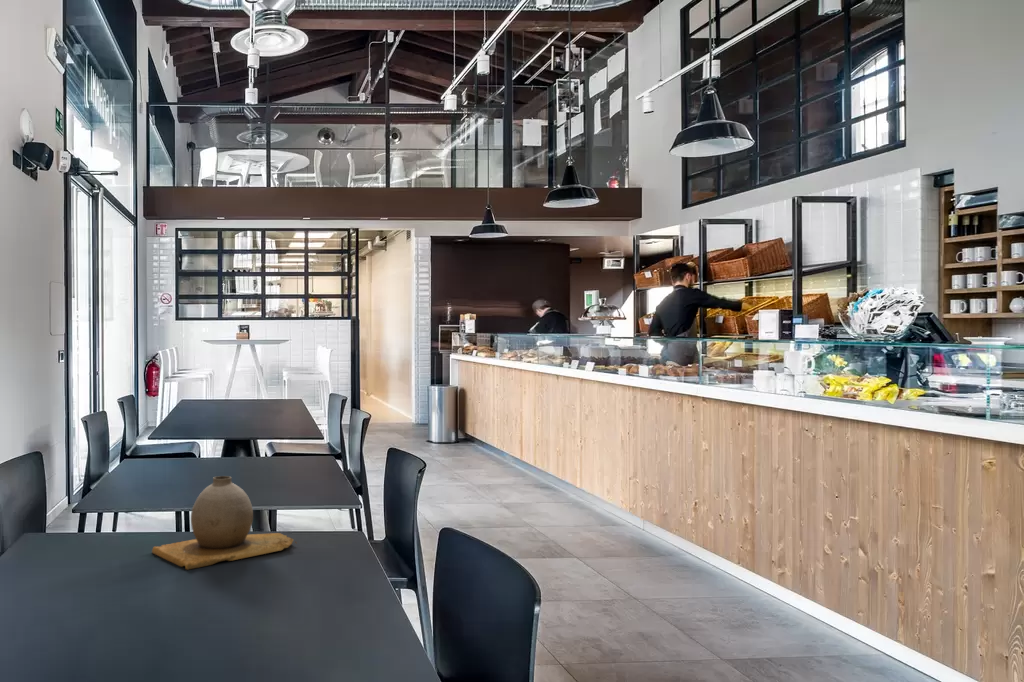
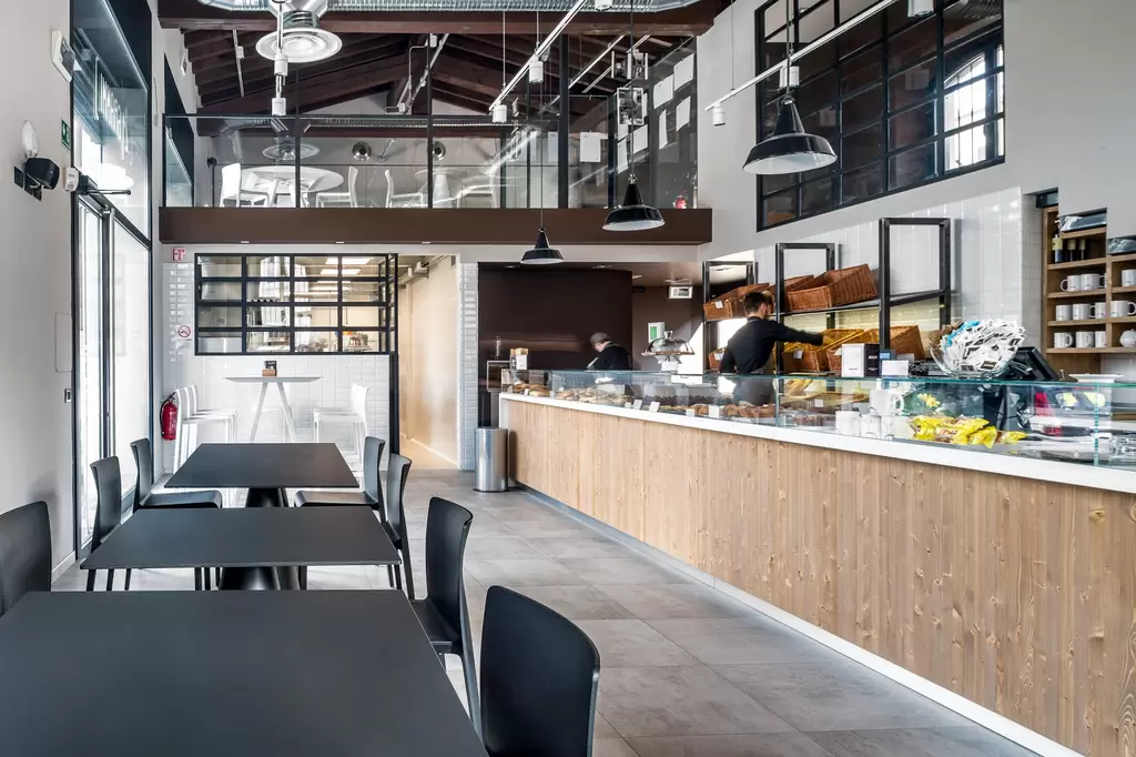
- vase [151,475,298,571]
